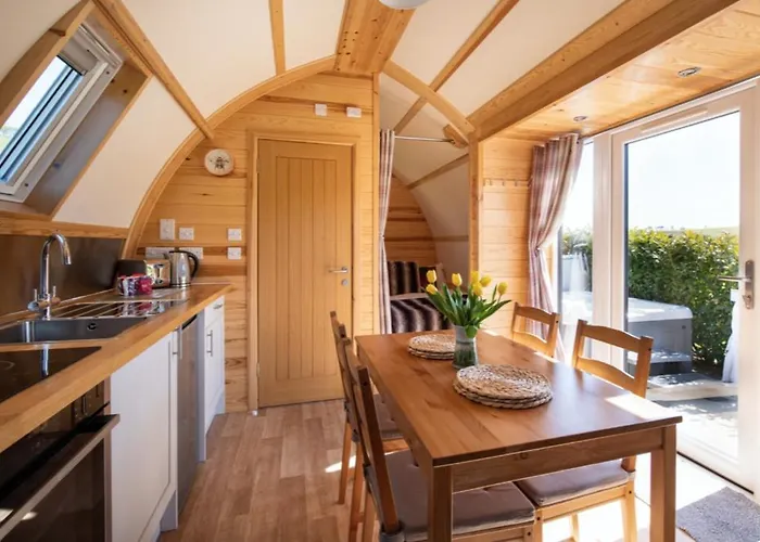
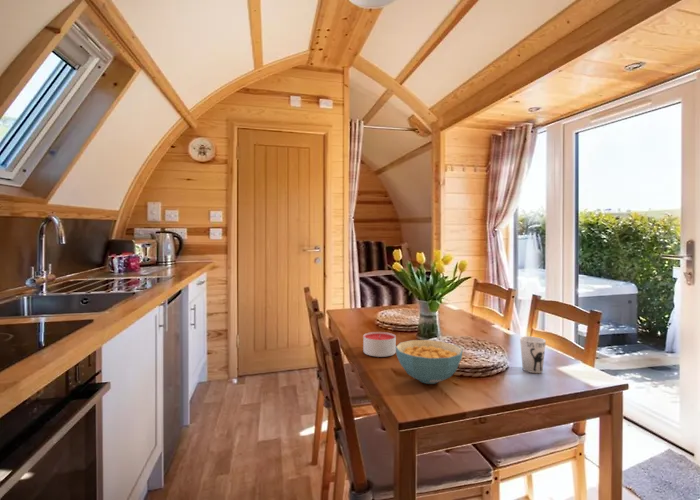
+ candle [362,331,397,358]
+ cereal bowl [395,339,464,385]
+ cup [519,335,547,374]
